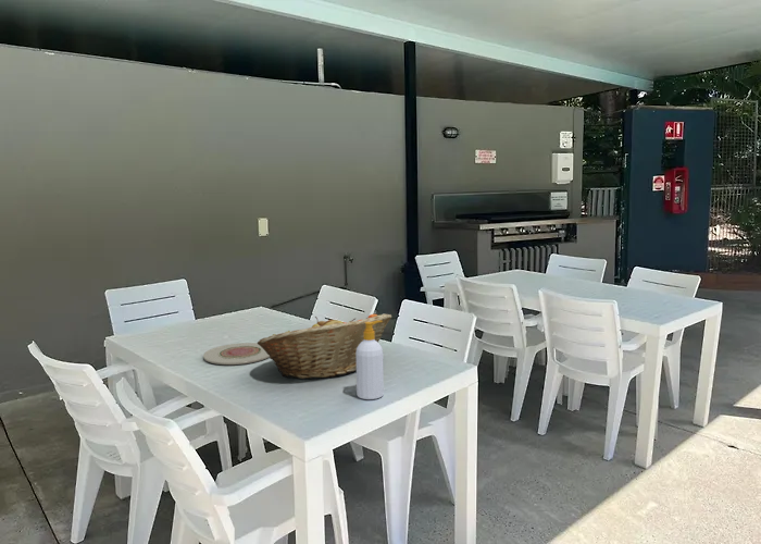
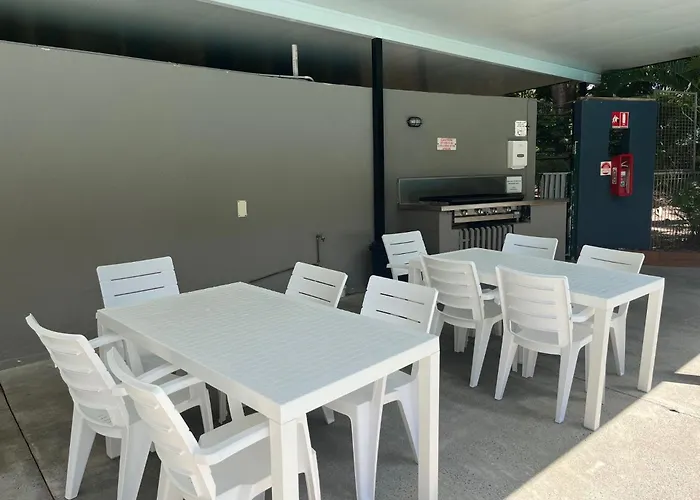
- soap bottle [355,321,385,400]
- fruit basket [257,313,392,380]
- plate [202,342,270,366]
